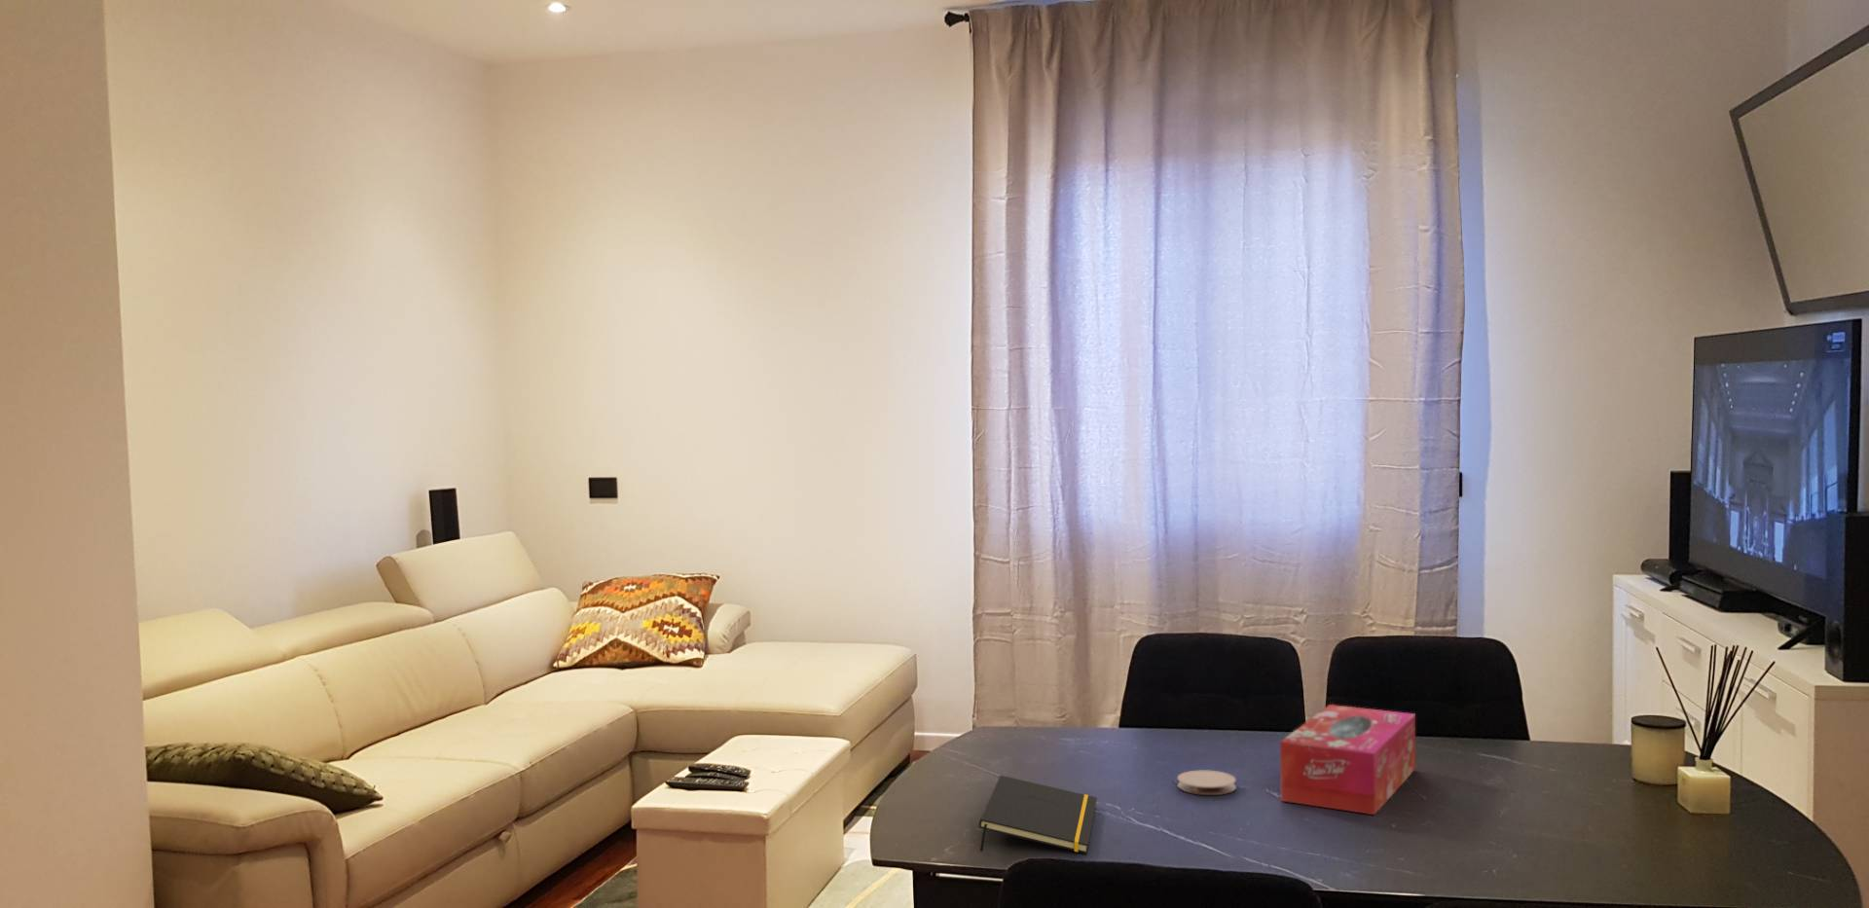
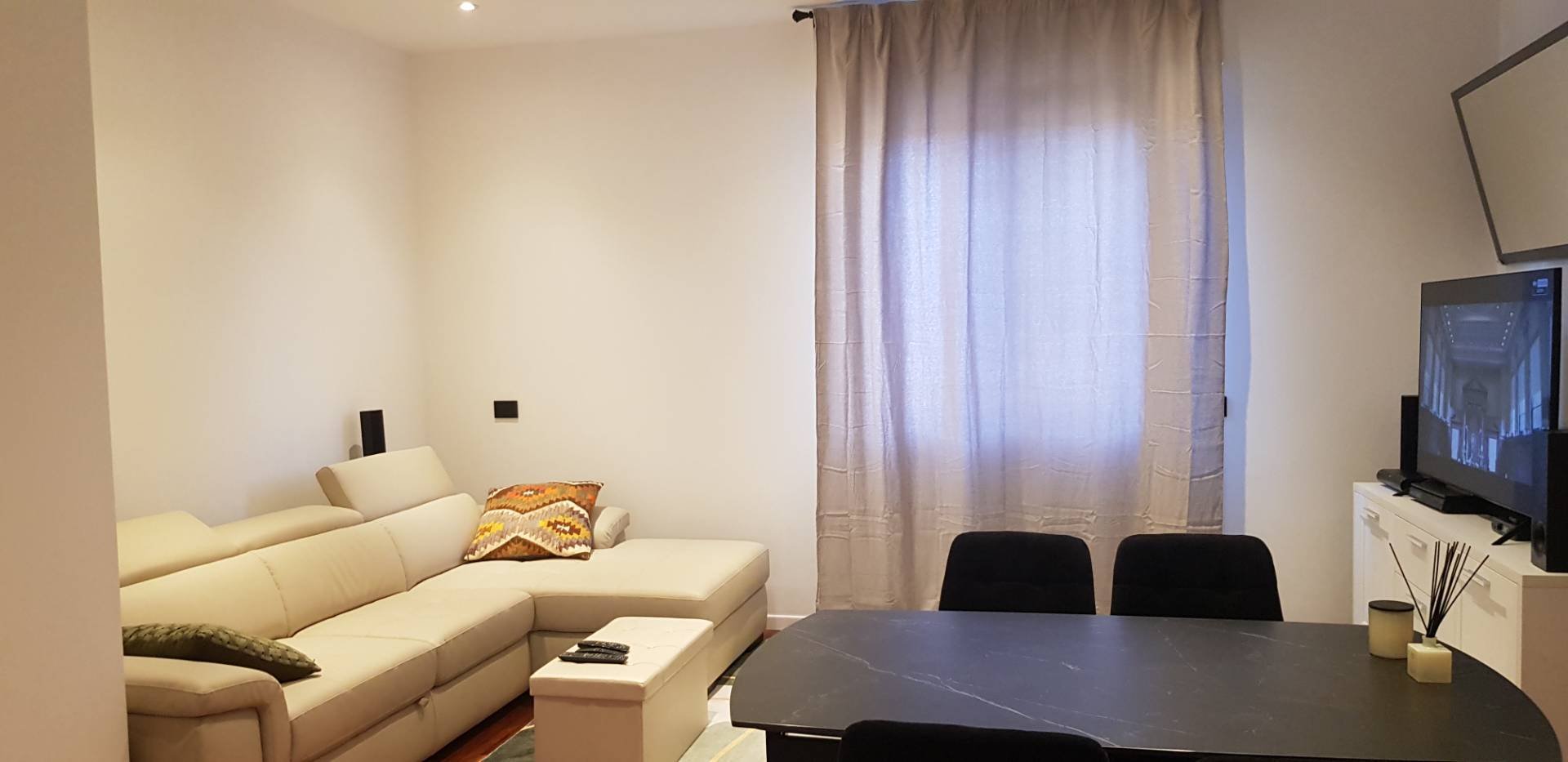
- tissue box [1279,703,1416,815]
- notepad [979,775,1098,854]
- coaster [1176,769,1237,796]
